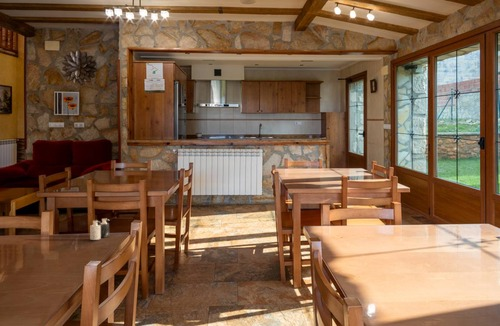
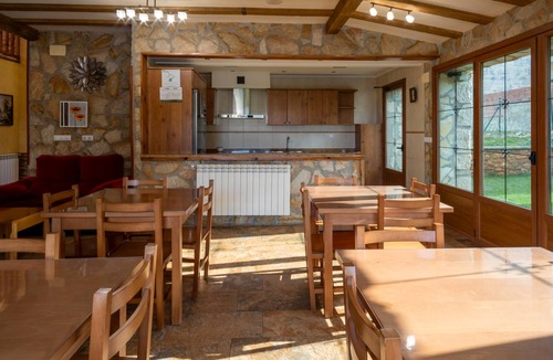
- candle [89,217,110,241]
